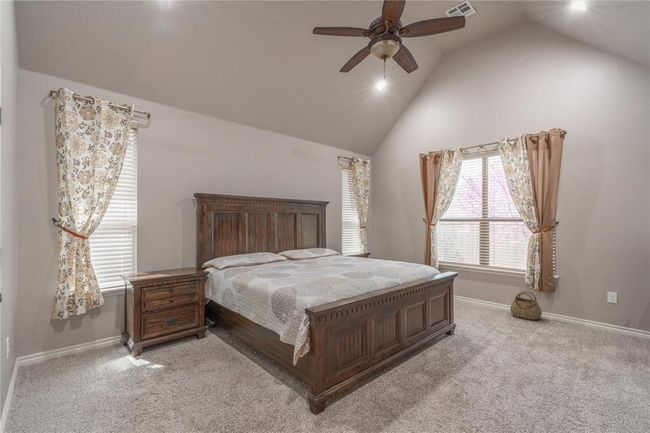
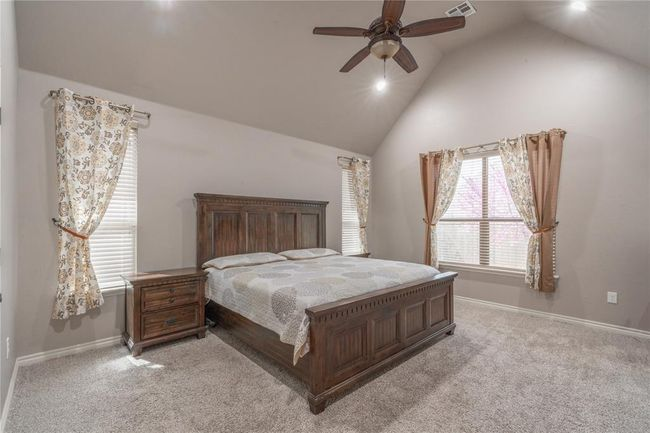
- basket [509,290,543,321]
